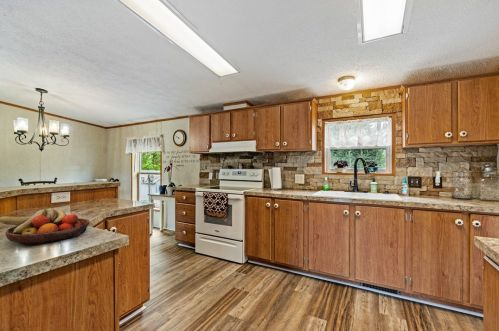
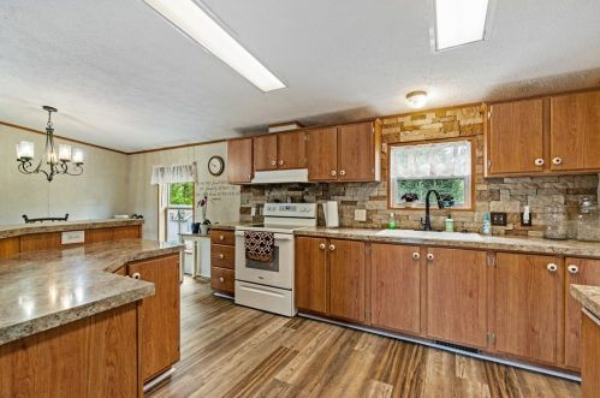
- fruit bowl [0,207,90,245]
